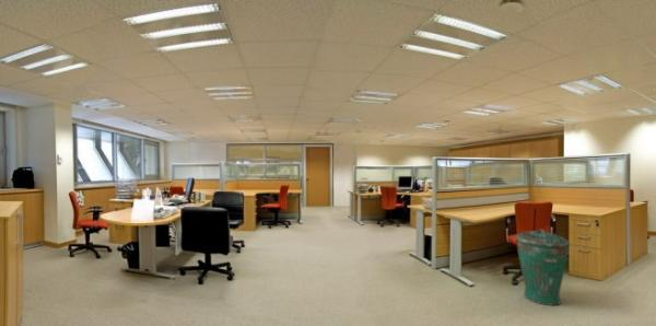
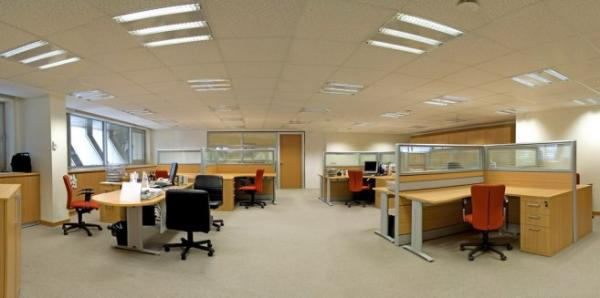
- trash can [515,229,571,306]
